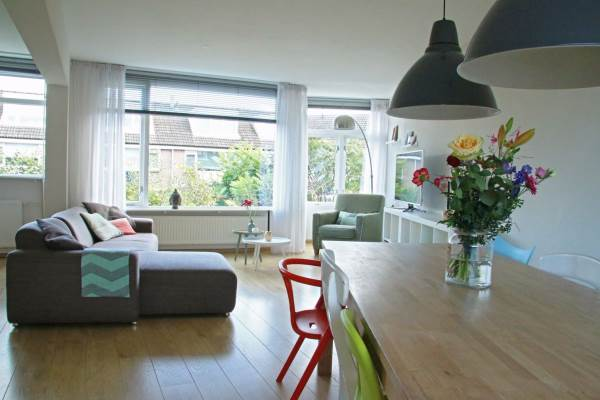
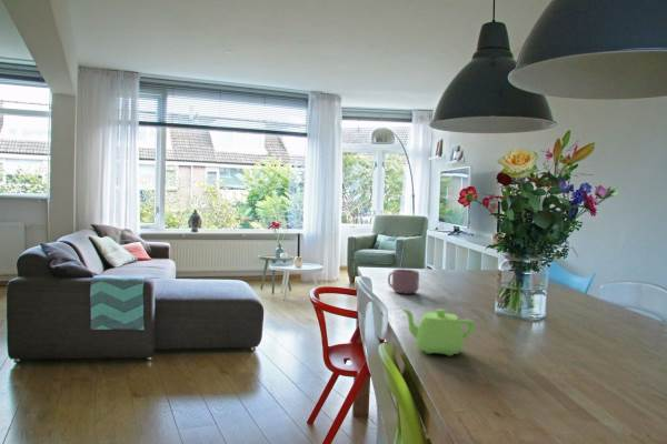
+ mug [387,268,420,295]
+ teapot [400,307,477,356]
